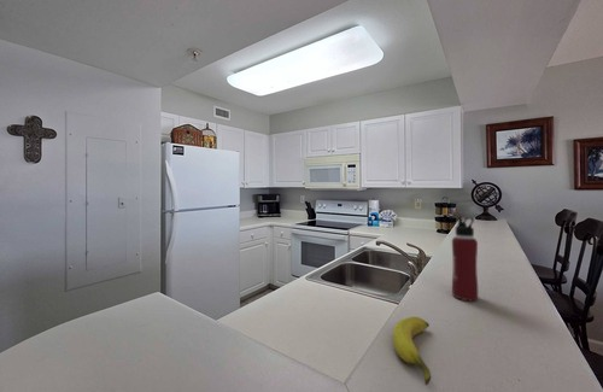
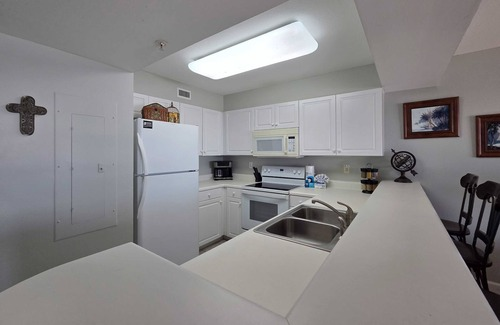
- banana [392,316,432,386]
- water bottle [451,216,479,302]
